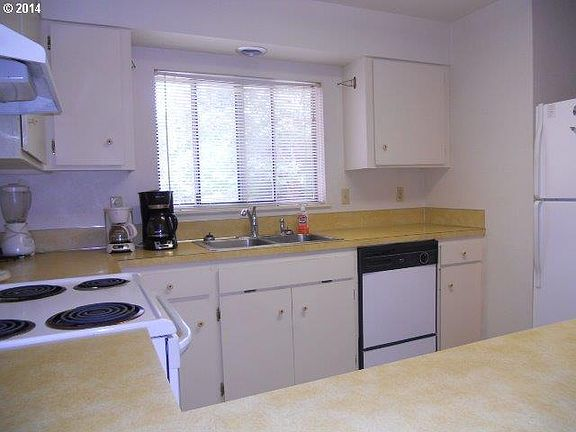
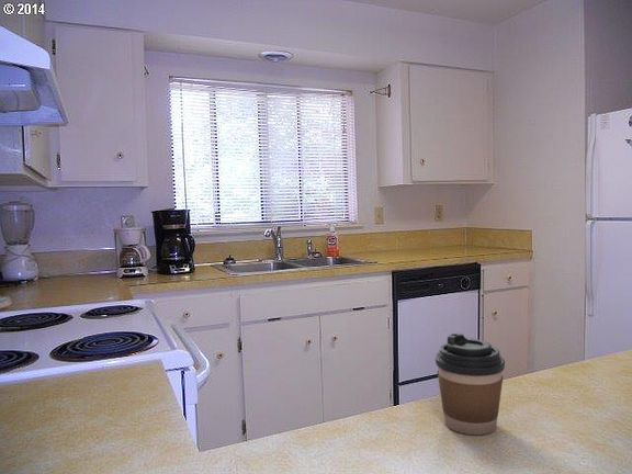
+ coffee cup [435,332,506,437]
